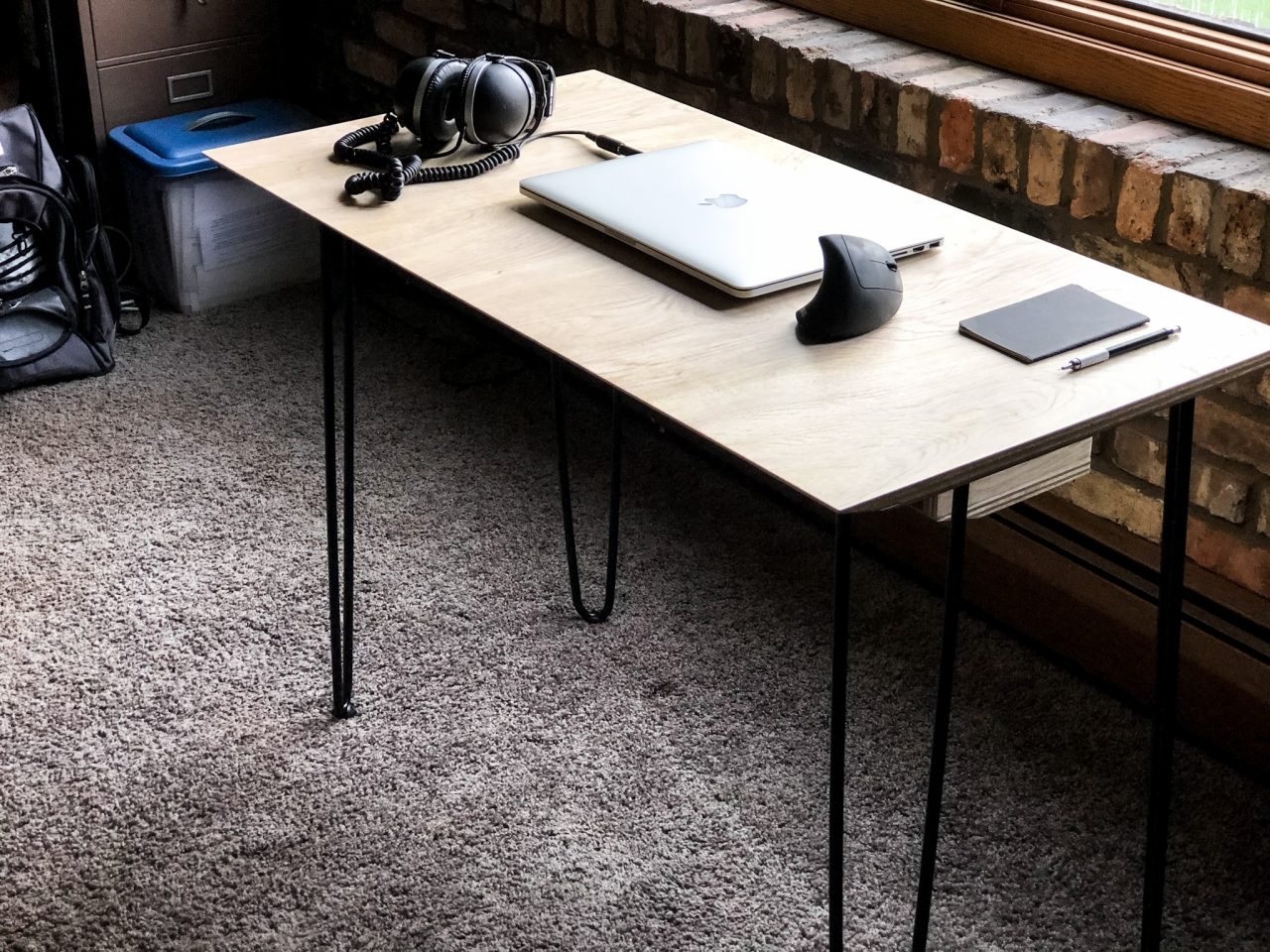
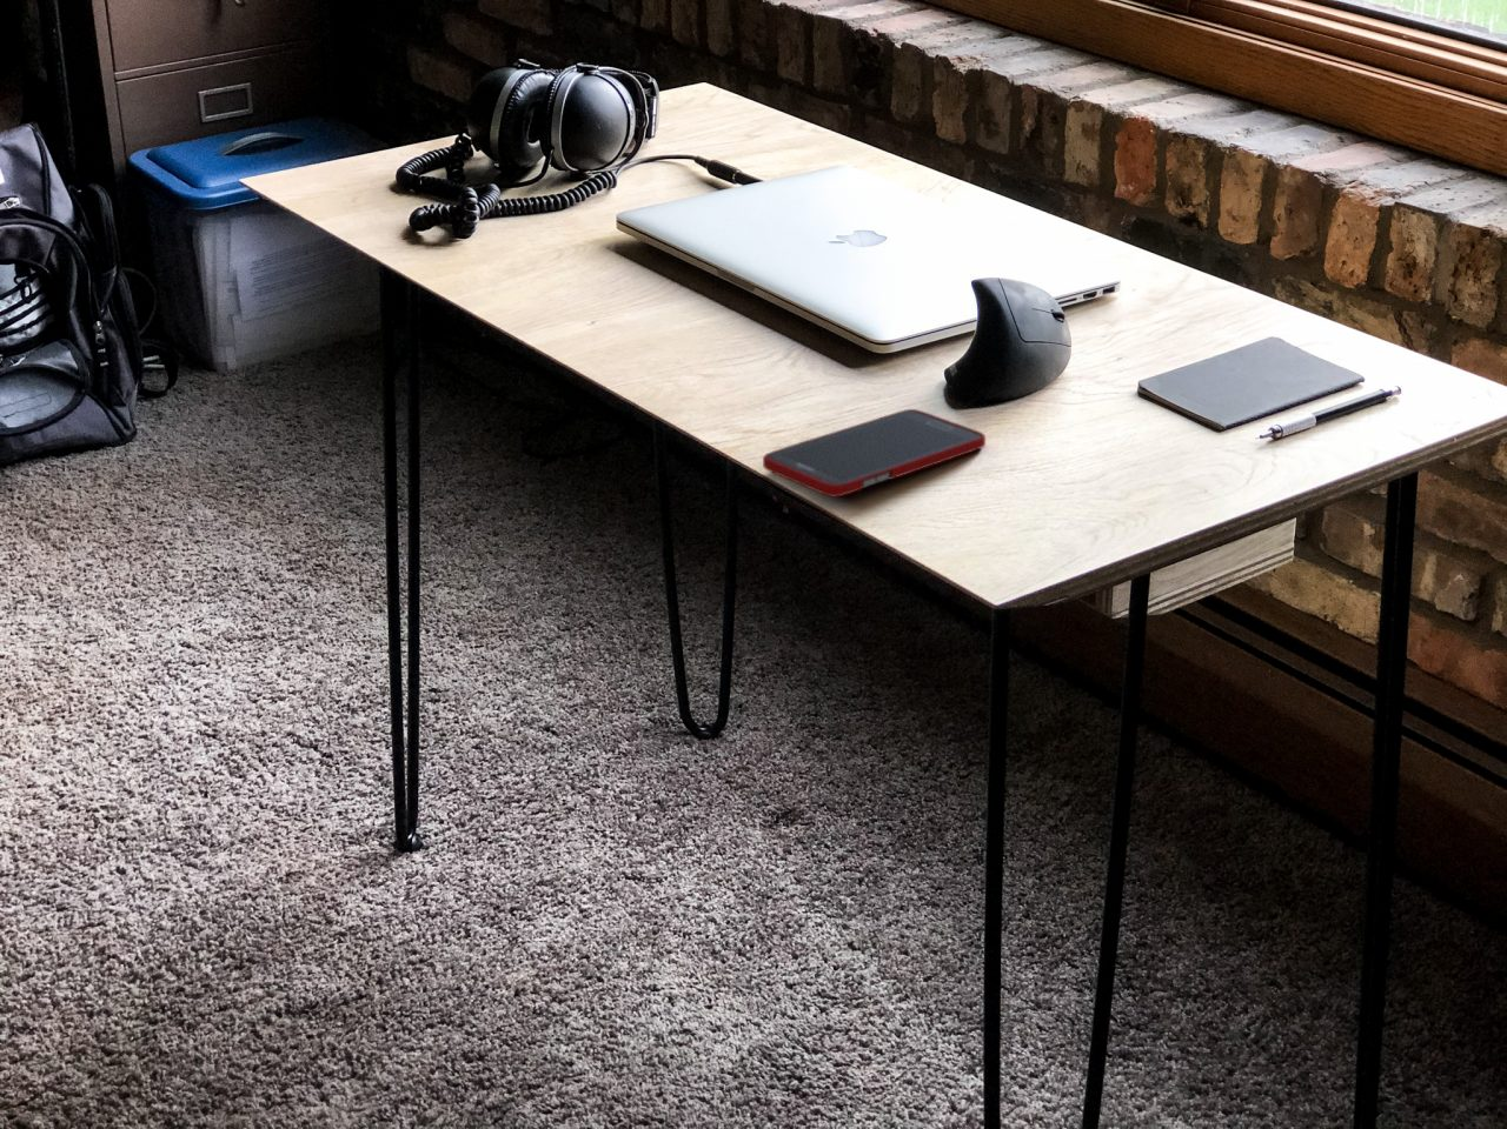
+ cell phone [762,408,986,498]
